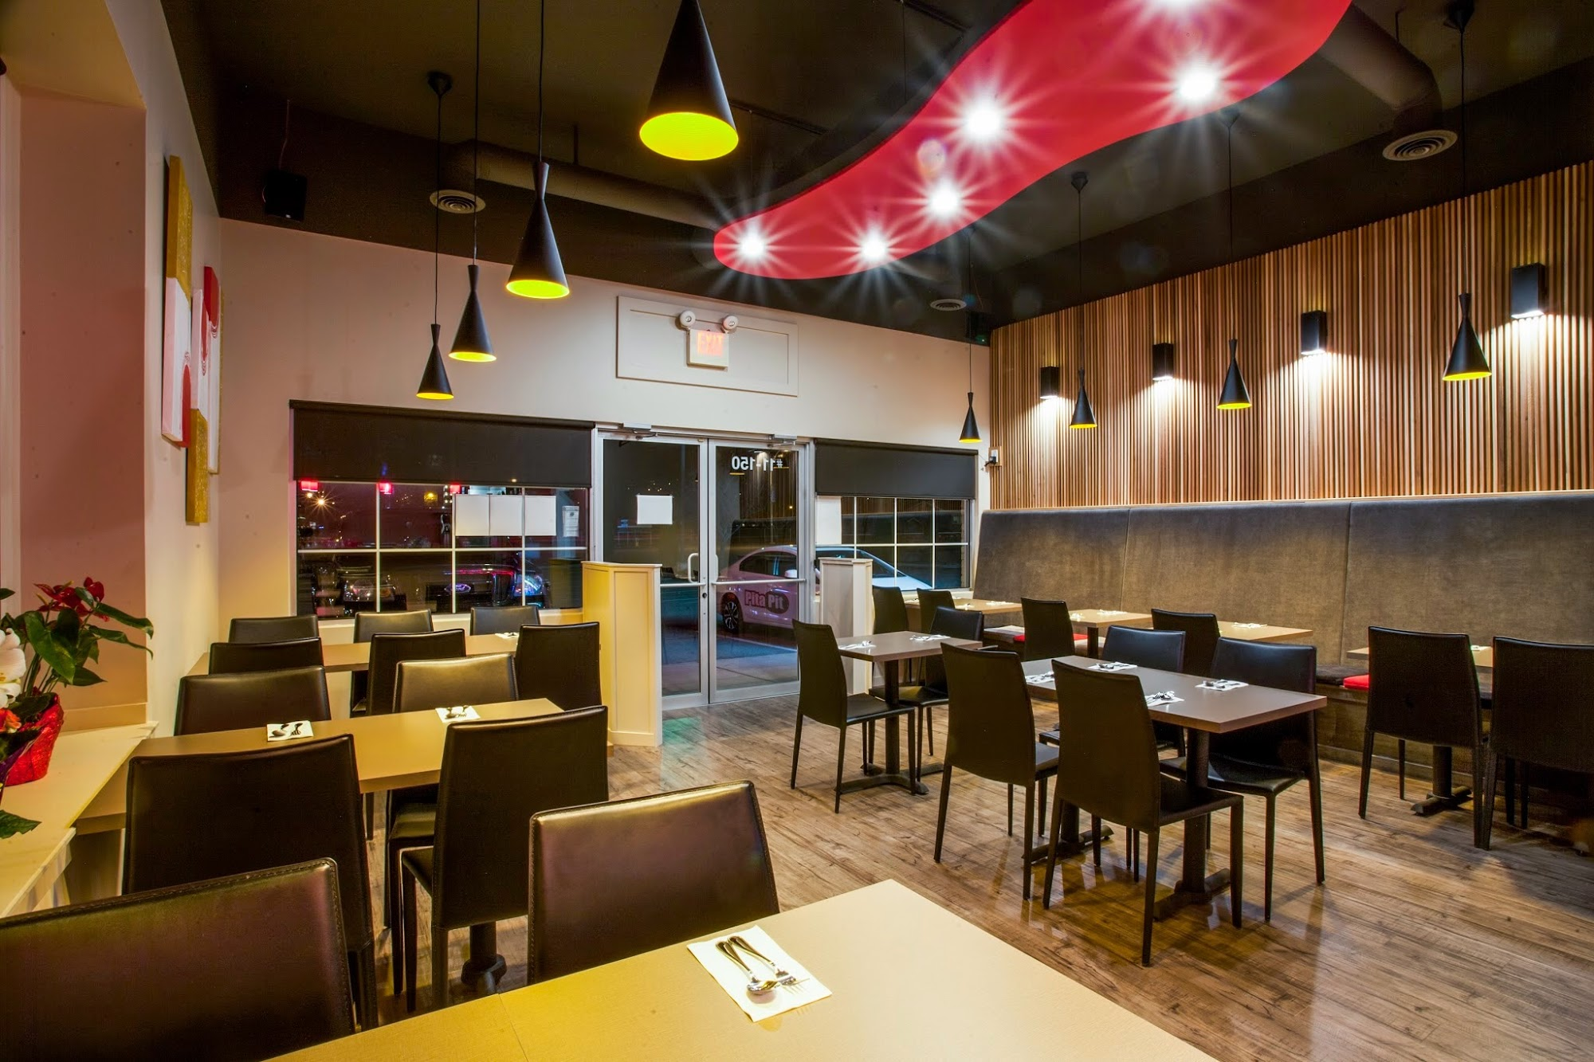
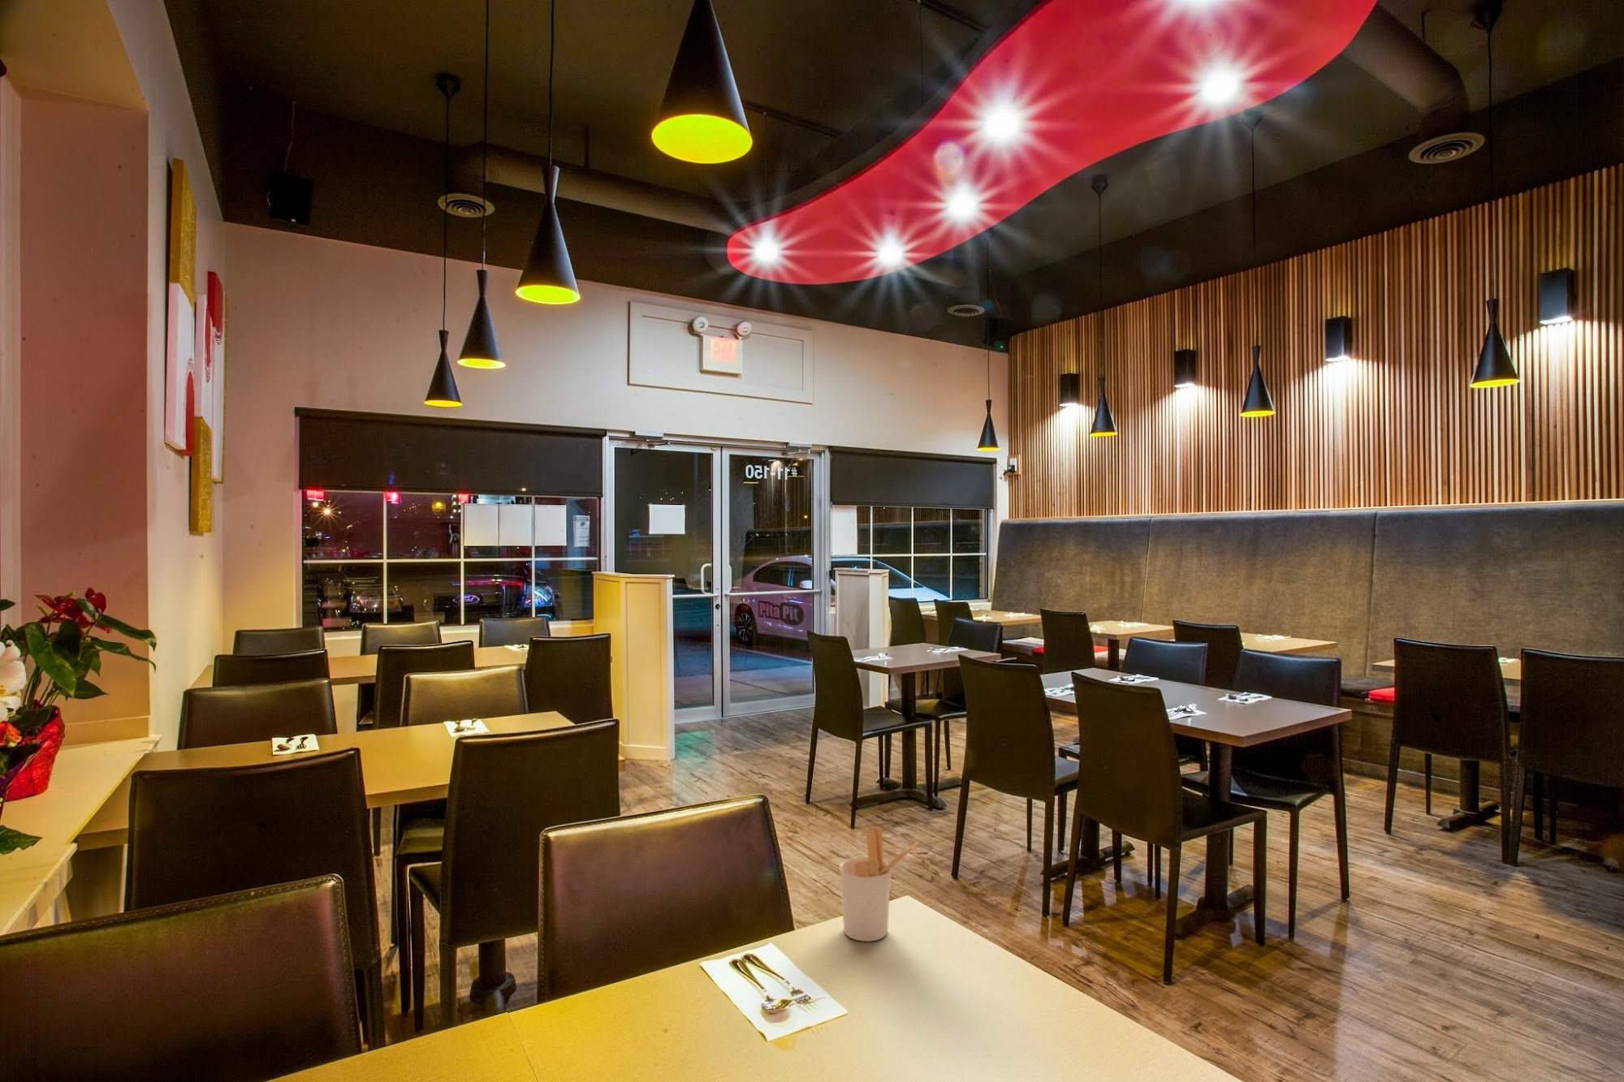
+ utensil holder [839,826,919,942]
